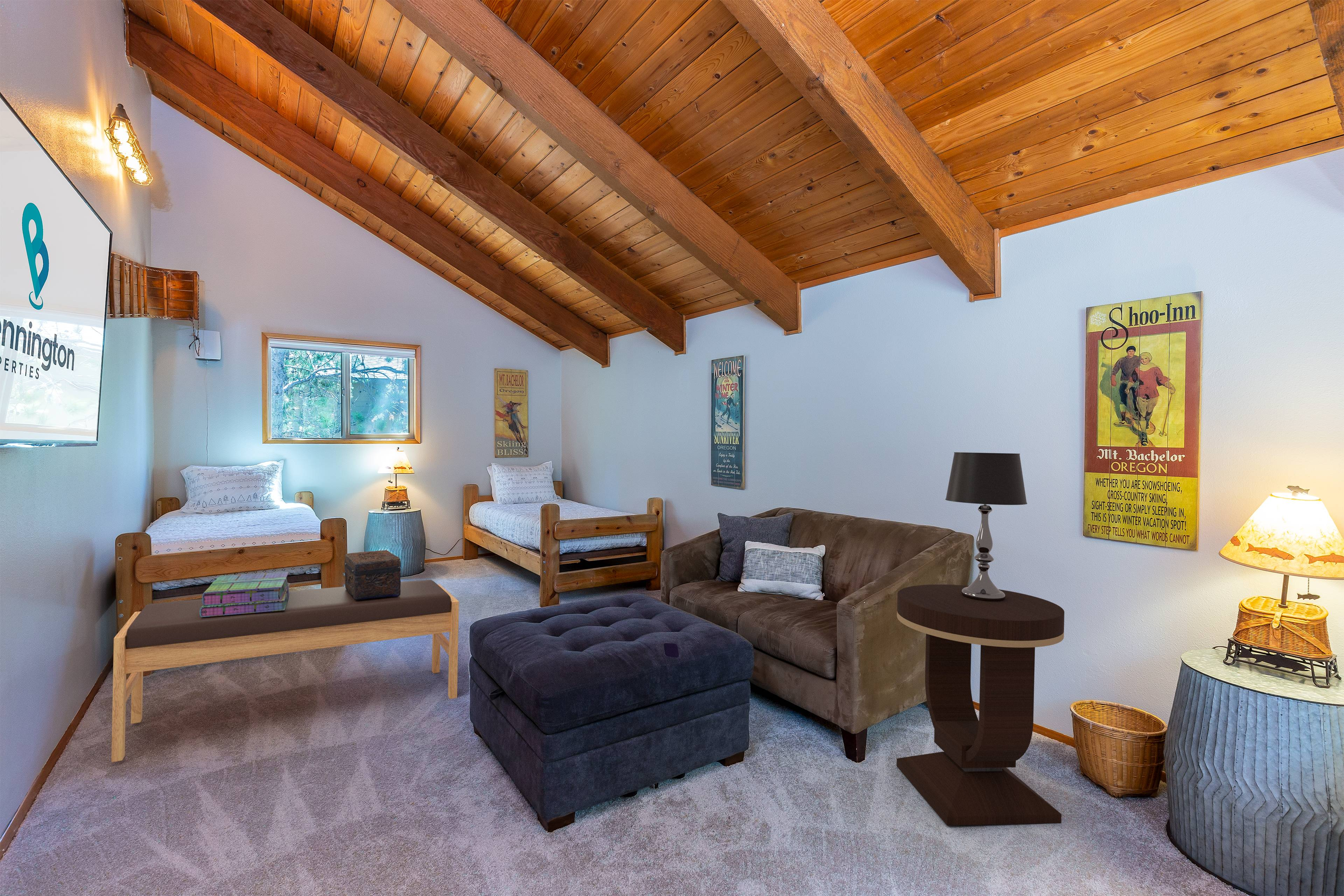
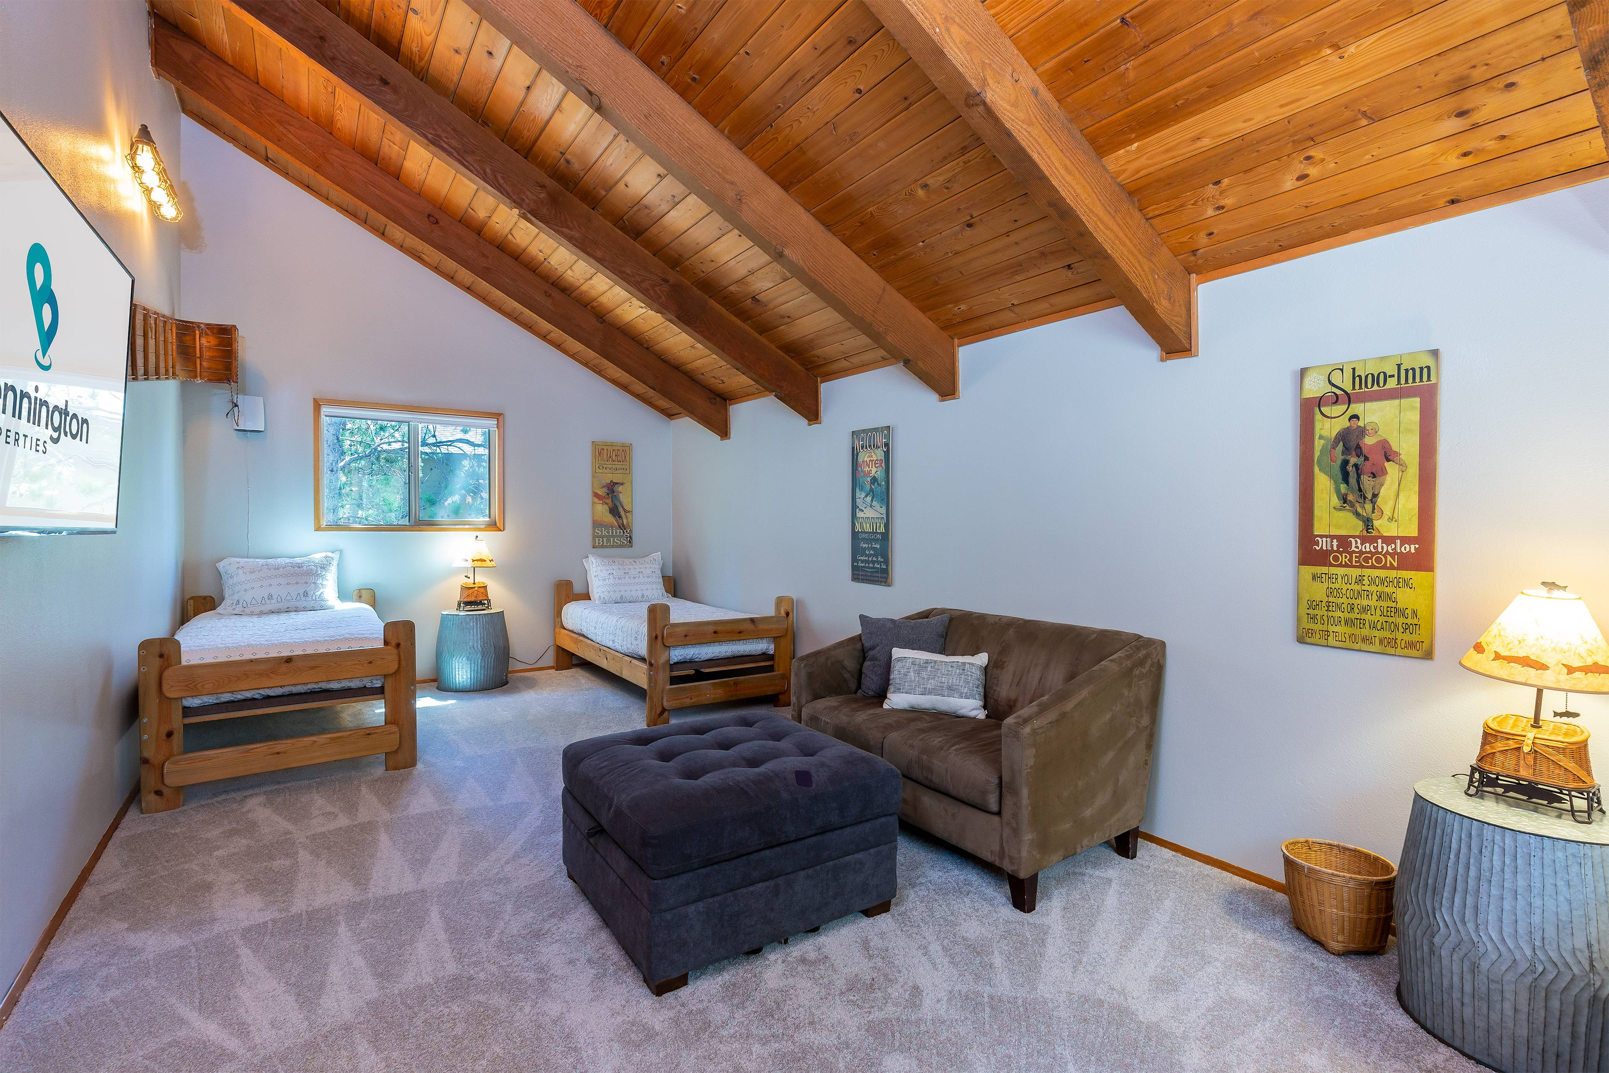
- bench [111,579,459,763]
- stack of books [200,572,290,617]
- side table [896,584,1065,826]
- decorative box [344,550,401,600]
- table lamp [945,452,1028,602]
